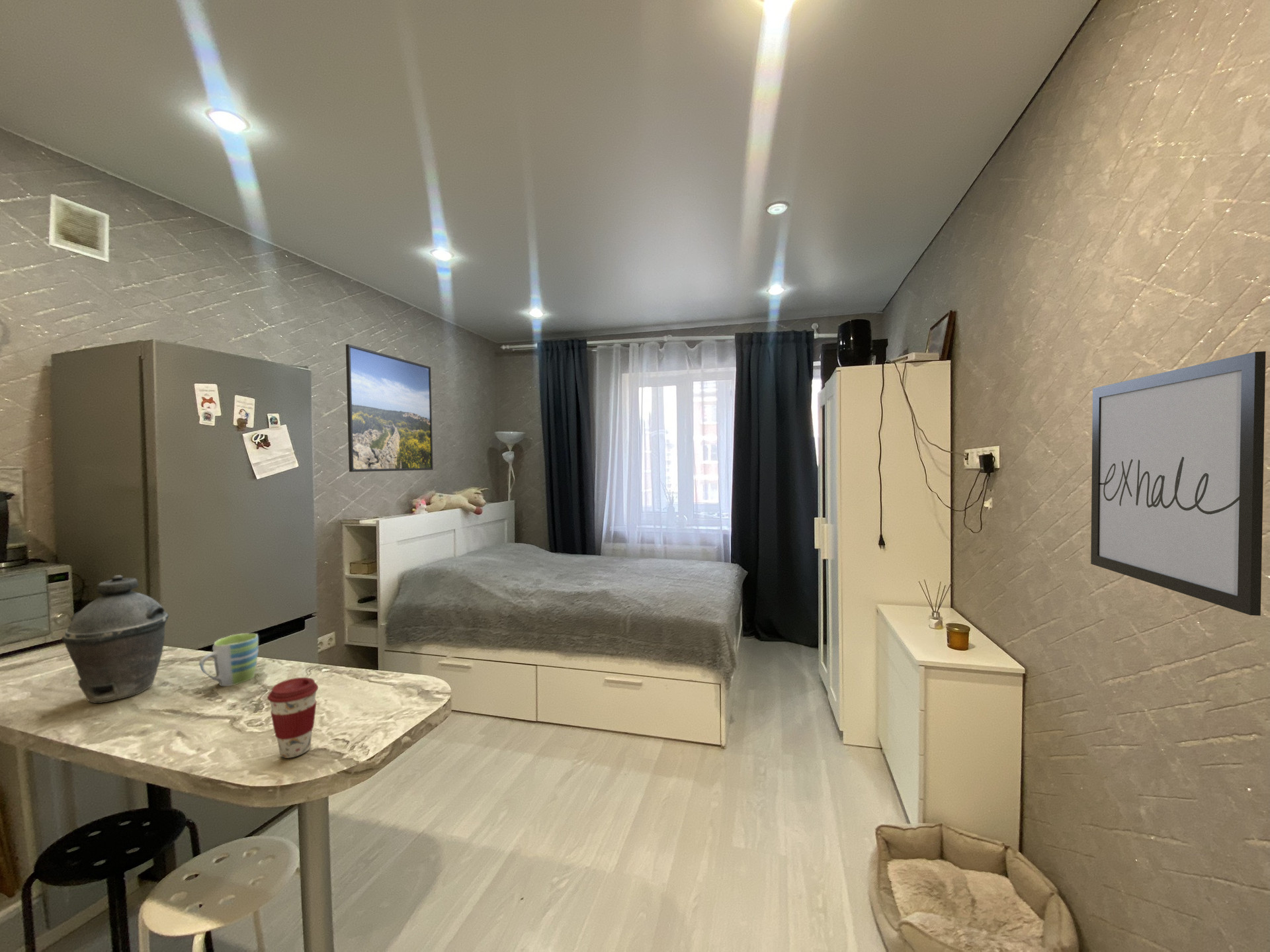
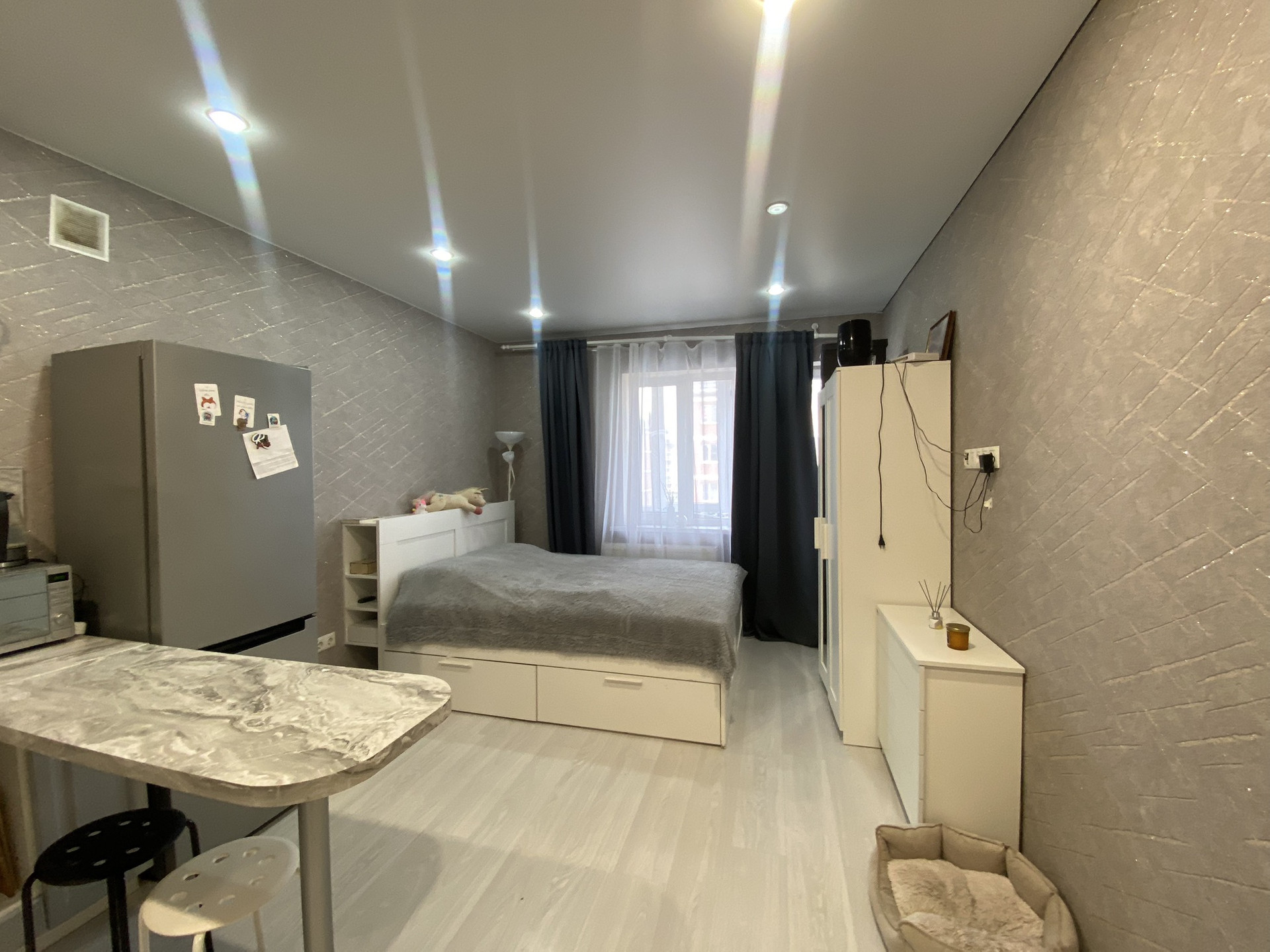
- coffee cup [267,677,319,759]
- mug [198,632,259,687]
- kettle [61,574,169,704]
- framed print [345,343,434,472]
- wall art [1090,351,1267,617]
